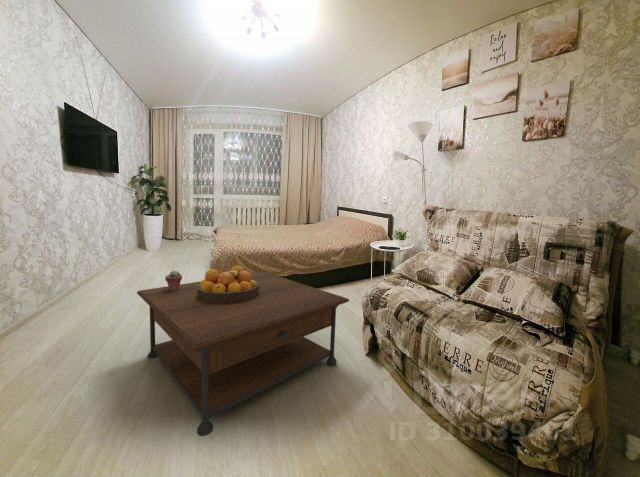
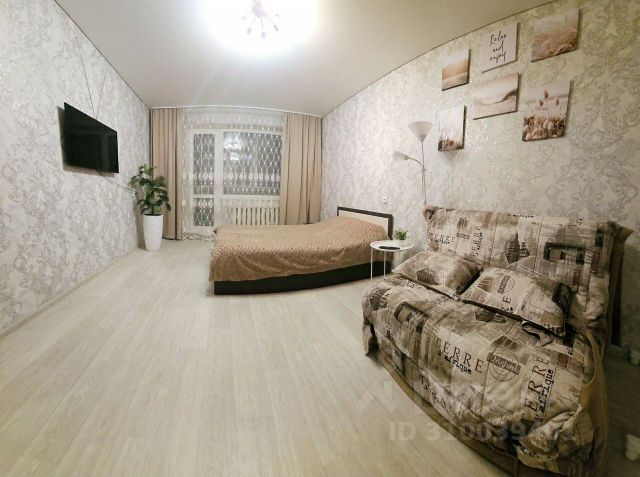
- fruit bowl [197,264,259,303]
- coffee table [136,271,350,437]
- potted succulent [164,269,183,291]
